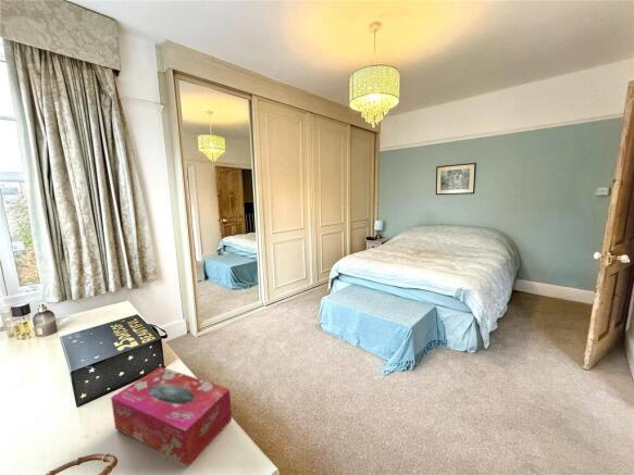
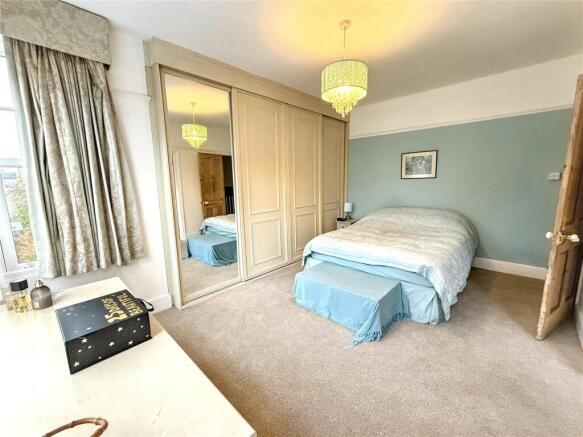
- tissue box [110,365,233,466]
